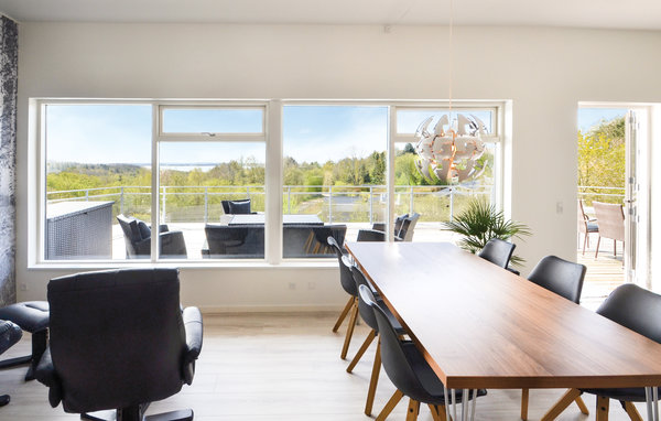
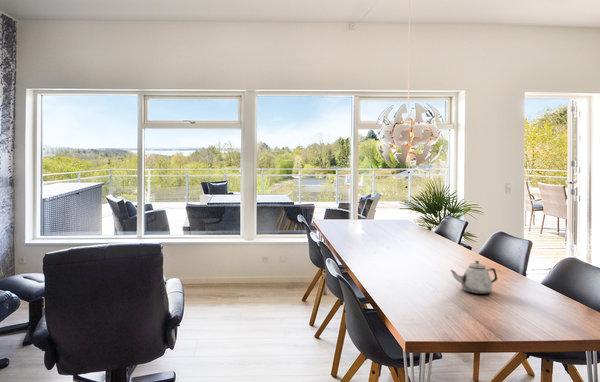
+ teapot [450,260,498,295]
